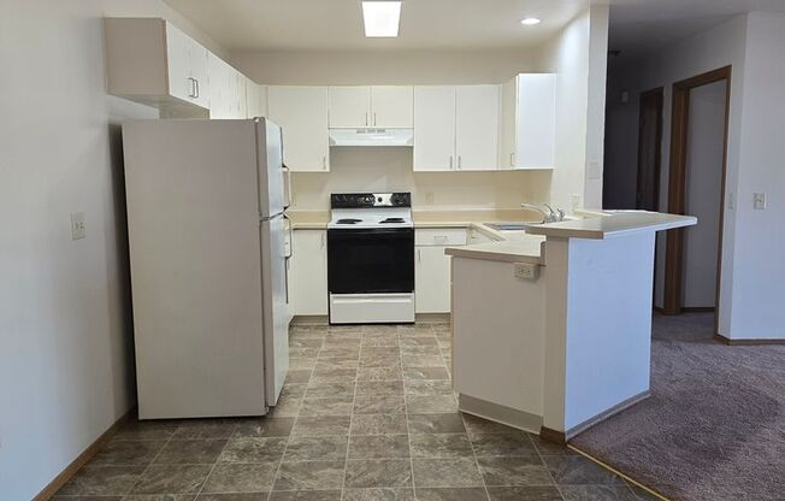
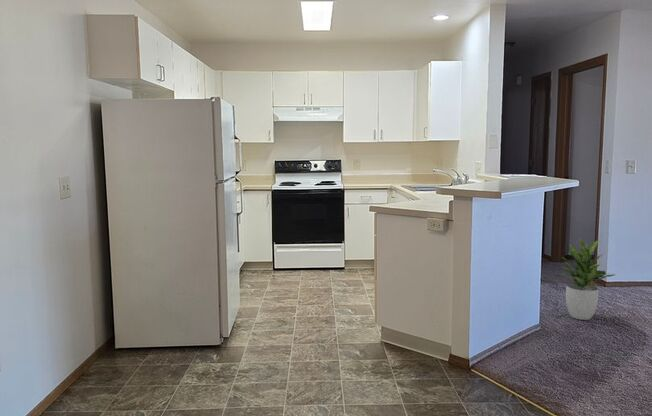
+ potted plant [558,238,616,321]
